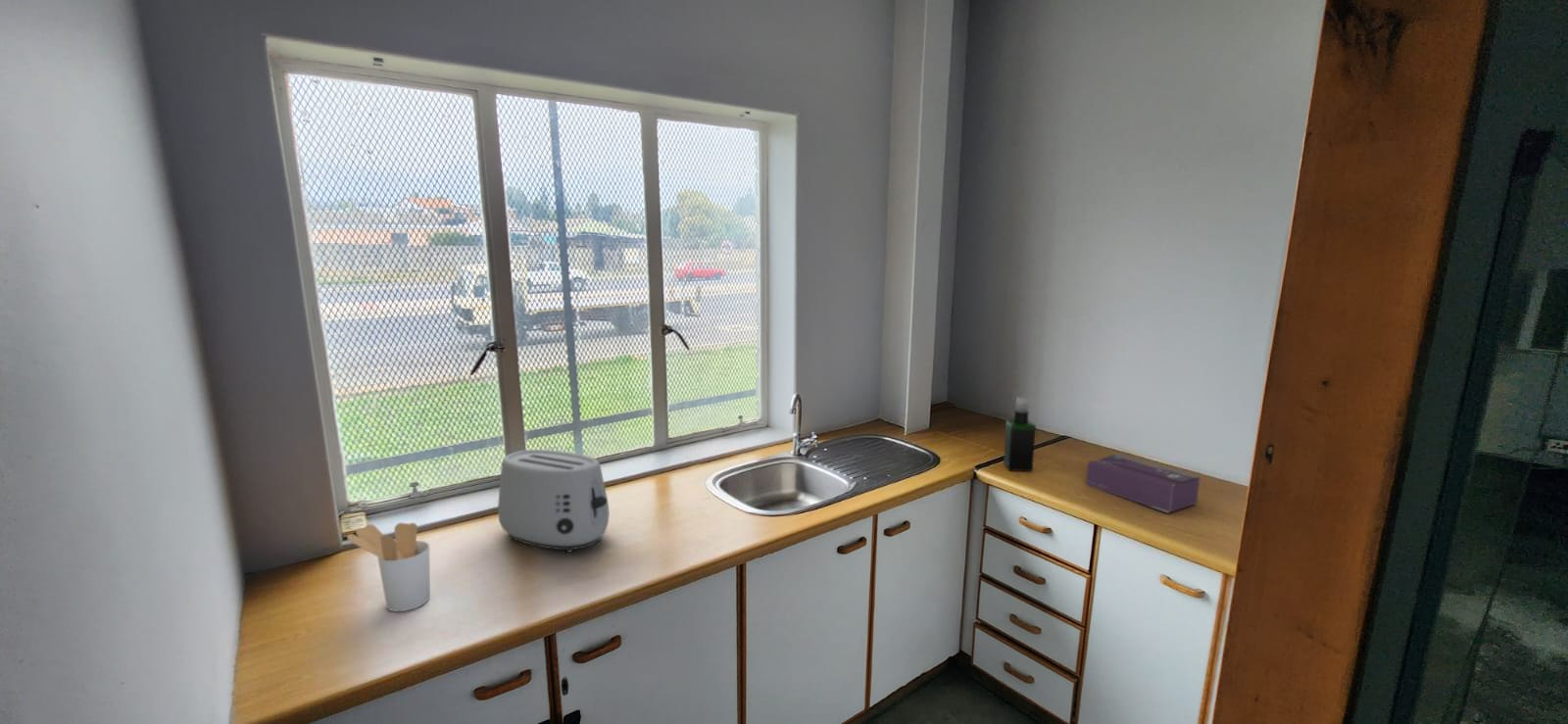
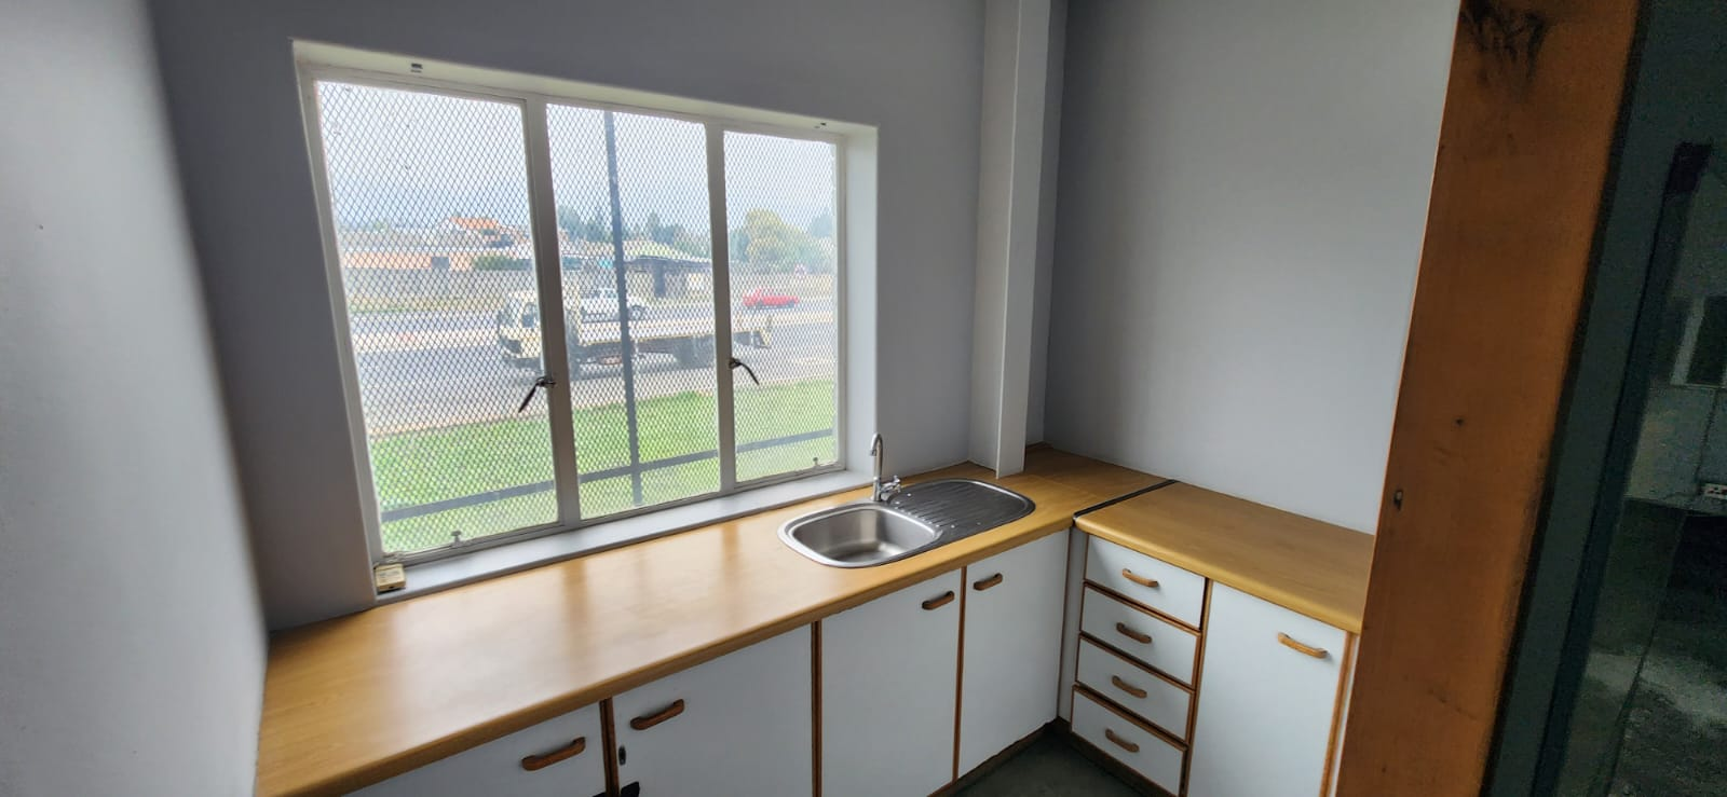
- tissue box [1085,453,1201,513]
- spray bottle [1003,396,1037,472]
- toaster [497,449,611,554]
- utensil holder [346,522,431,612]
